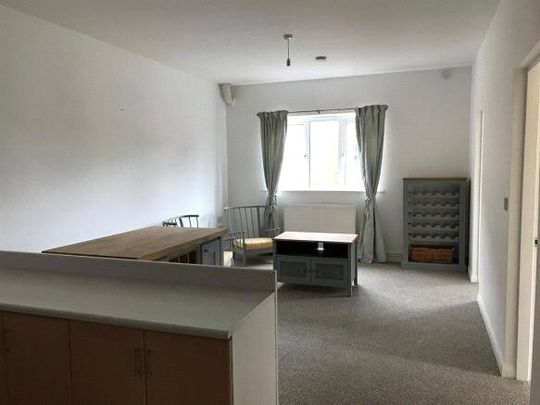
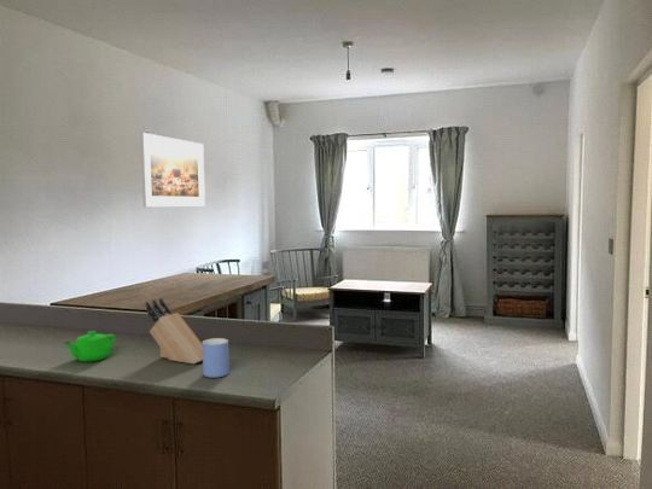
+ knife block [145,297,203,366]
+ mug [202,337,231,378]
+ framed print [140,132,206,208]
+ teapot [63,330,116,362]
